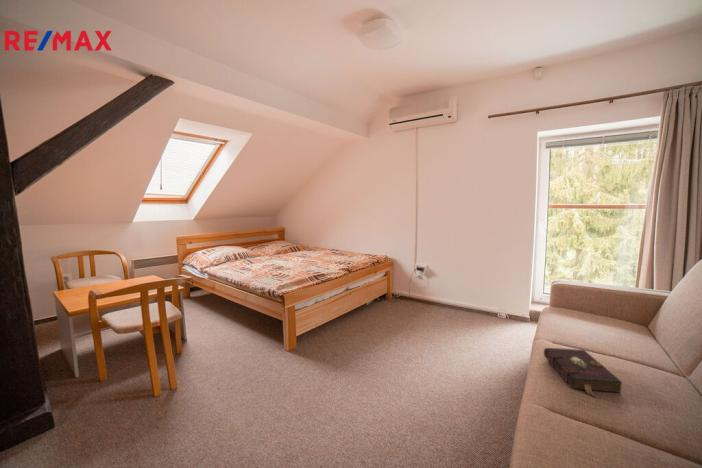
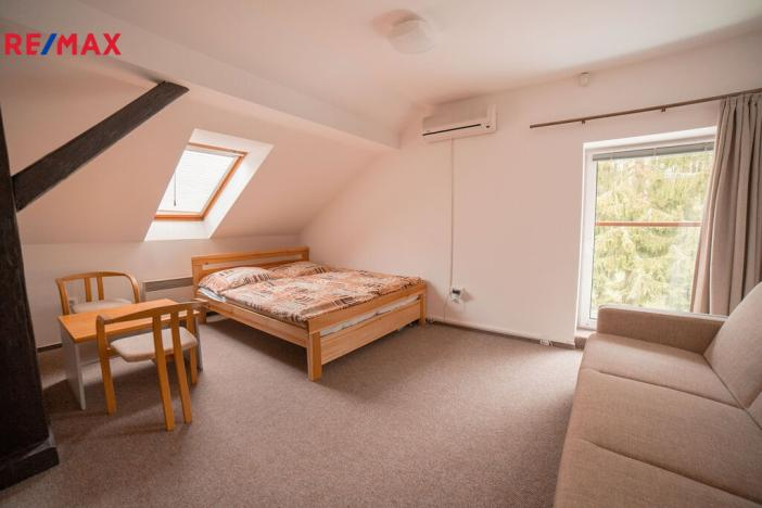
- book [543,347,623,399]
